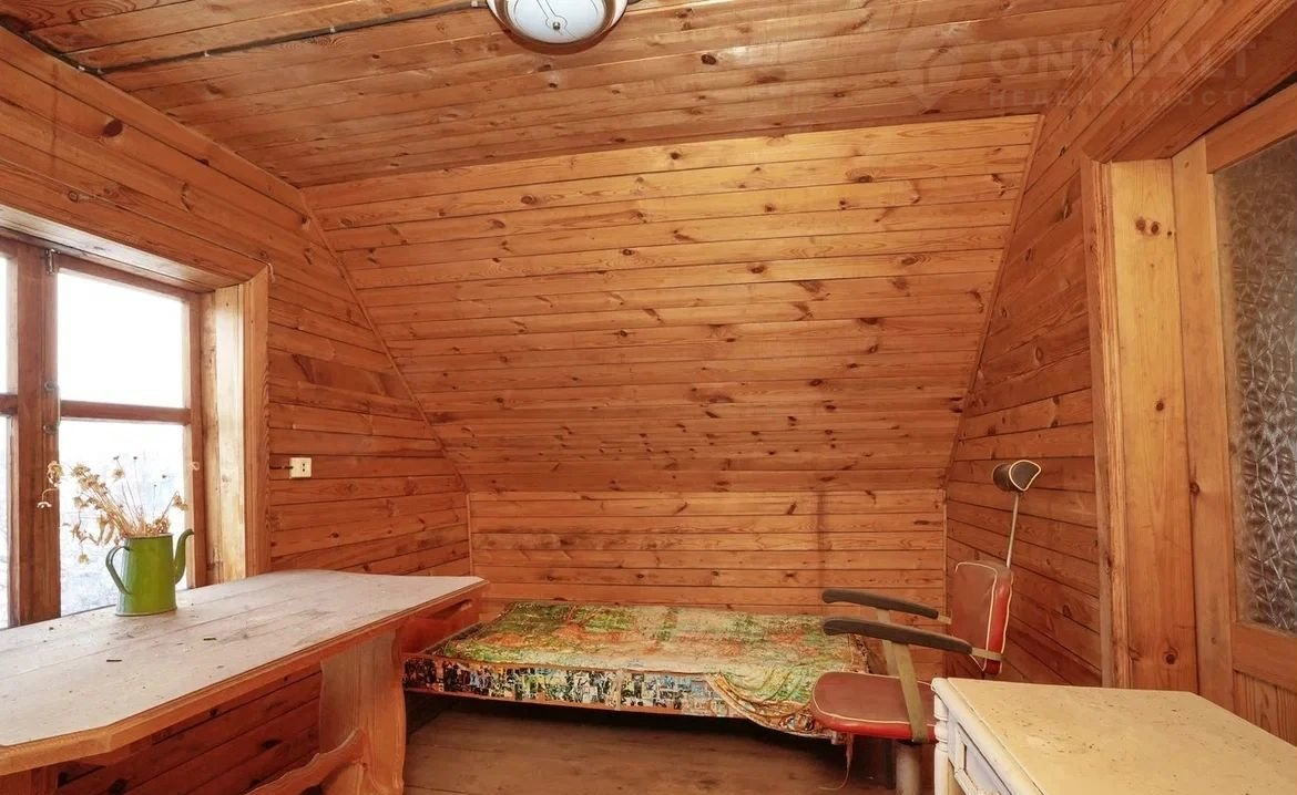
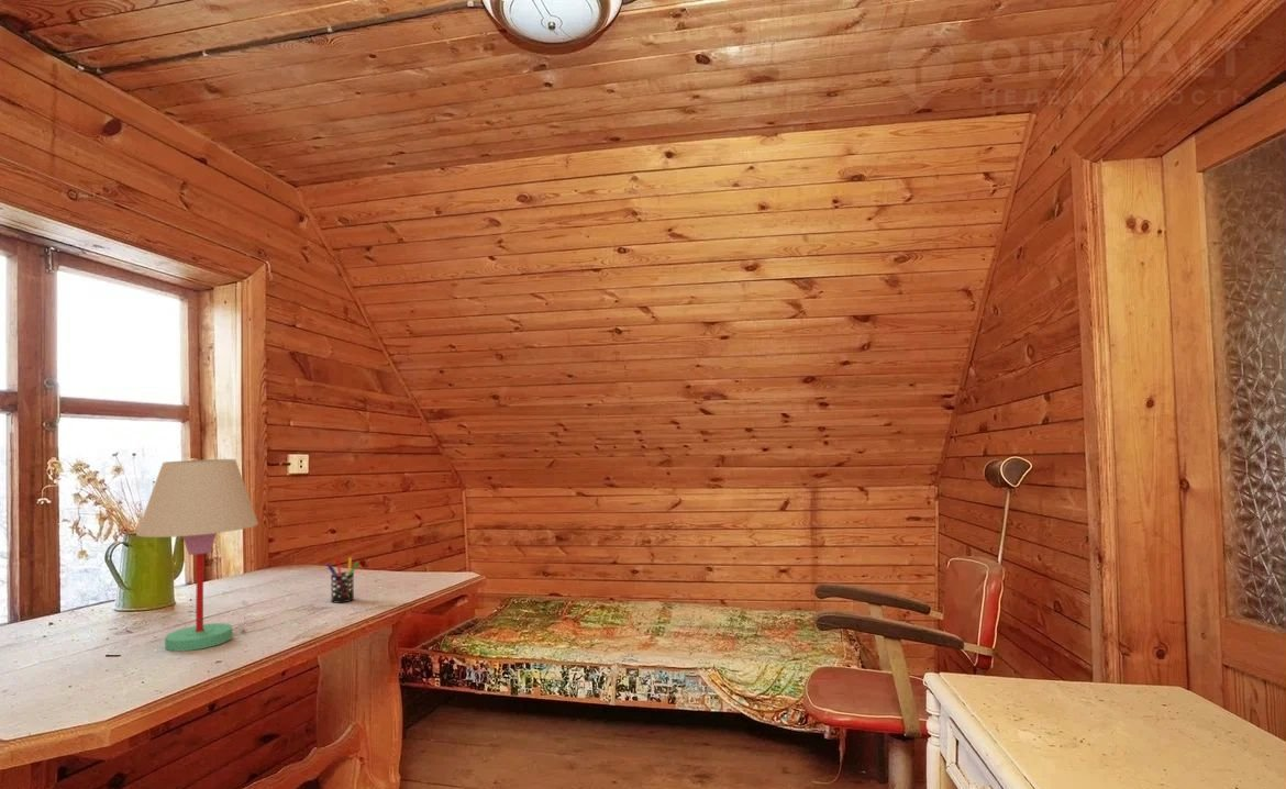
+ table lamp [135,458,259,653]
+ pen holder [325,556,359,604]
